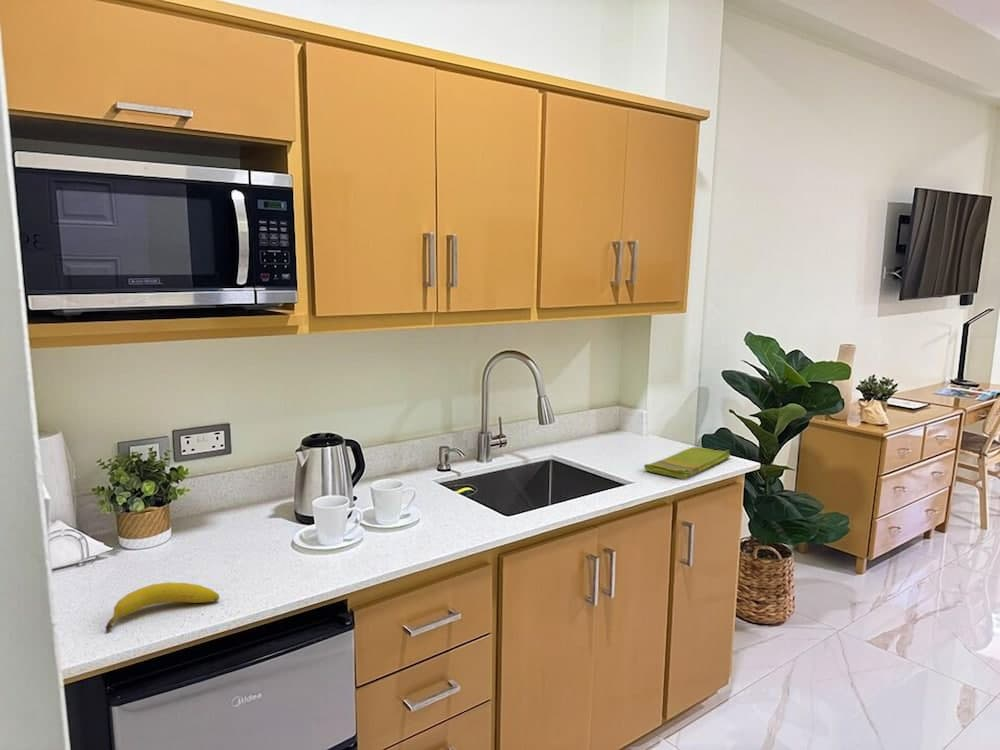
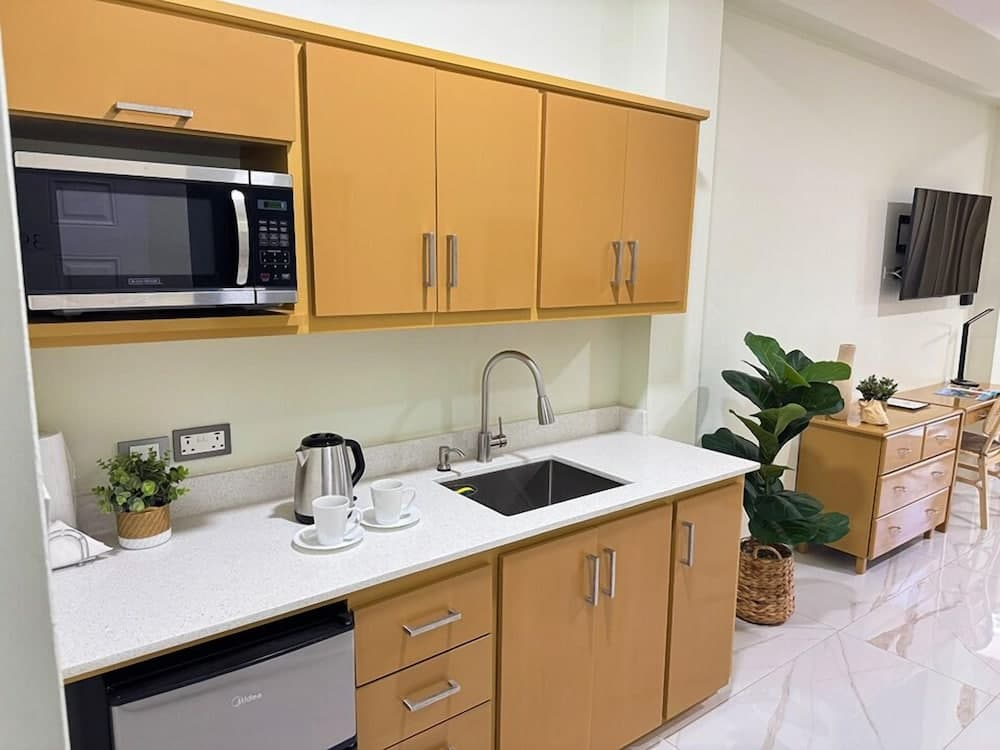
- fruit [105,582,220,632]
- dish towel [643,446,731,480]
